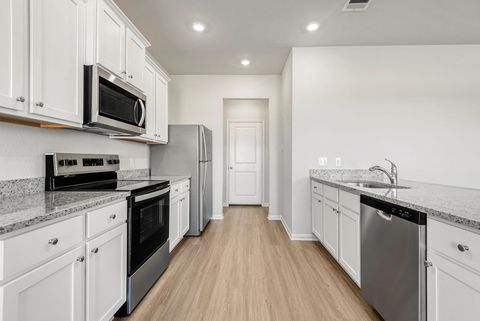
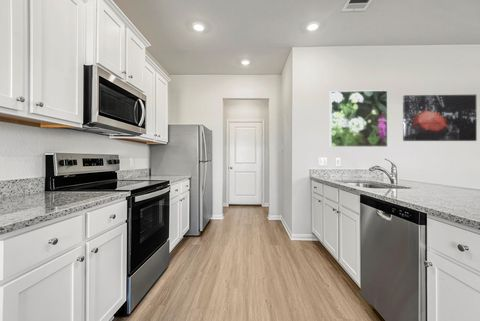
+ wall art [402,94,478,142]
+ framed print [329,89,389,148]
